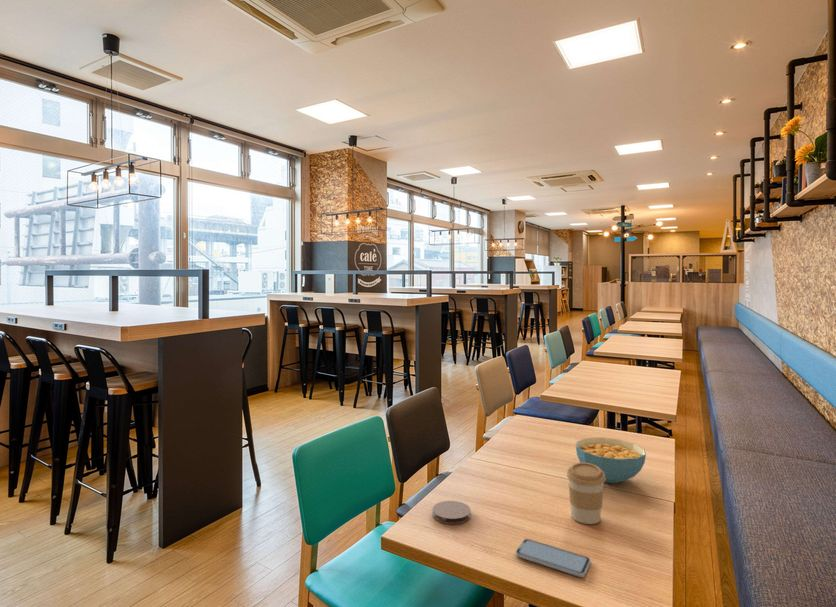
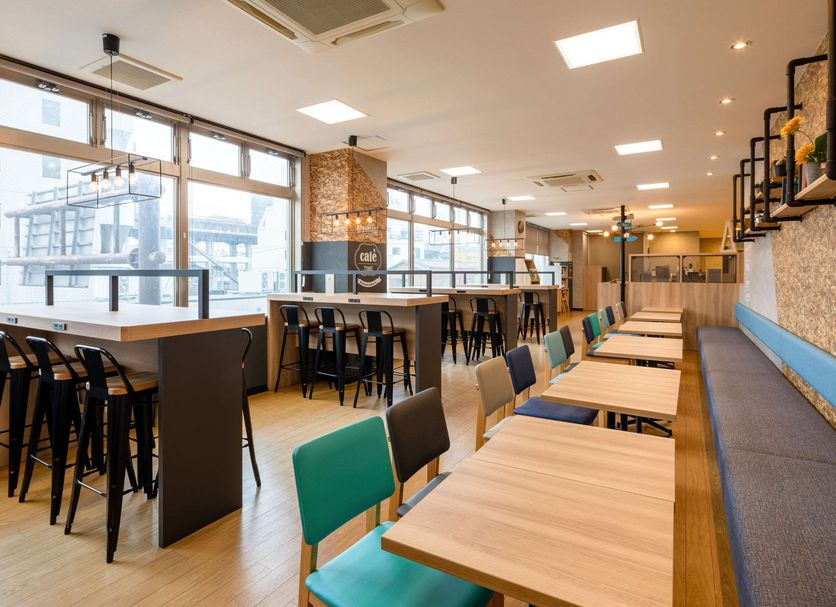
- smartphone [515,538,592,578]
- cereal bowl [575,436,647,484]
- coaster [431,500,472,525]
- coffee cup [566,462,606,525]
